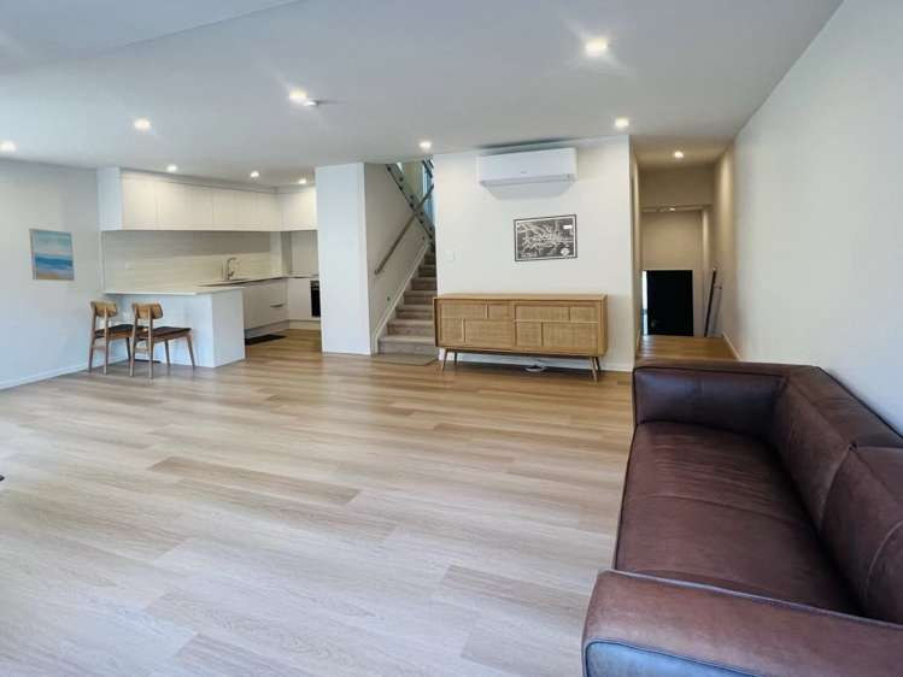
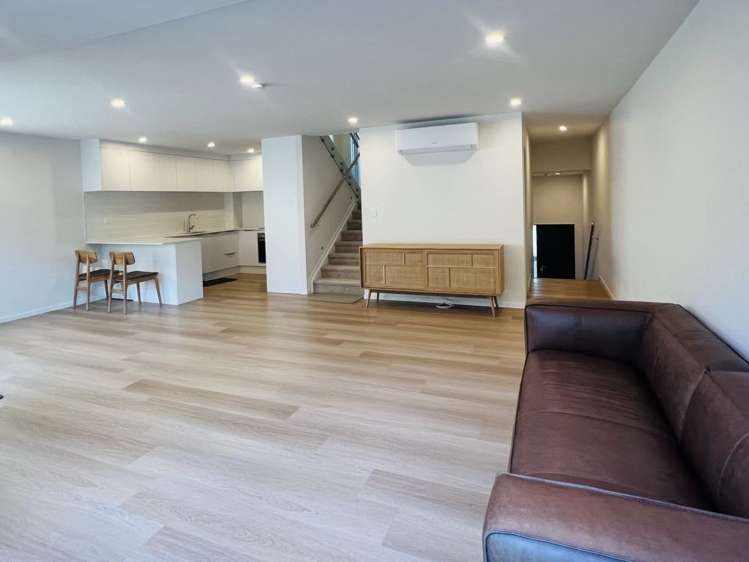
- wall art [28,228,76,282]
- wall art [512,213,579,263]
